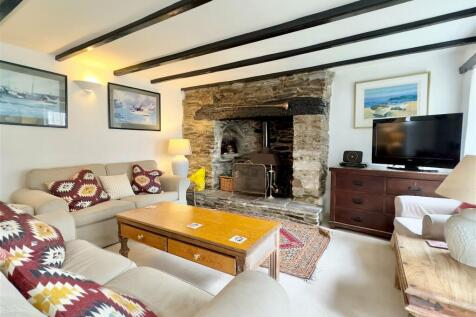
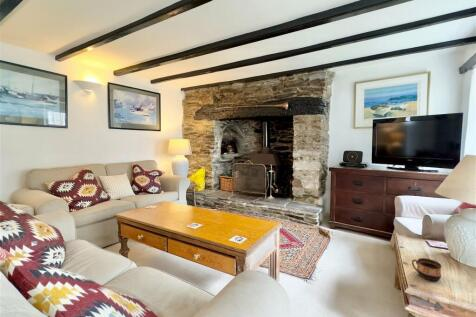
+ cup [411,257,442,282]
